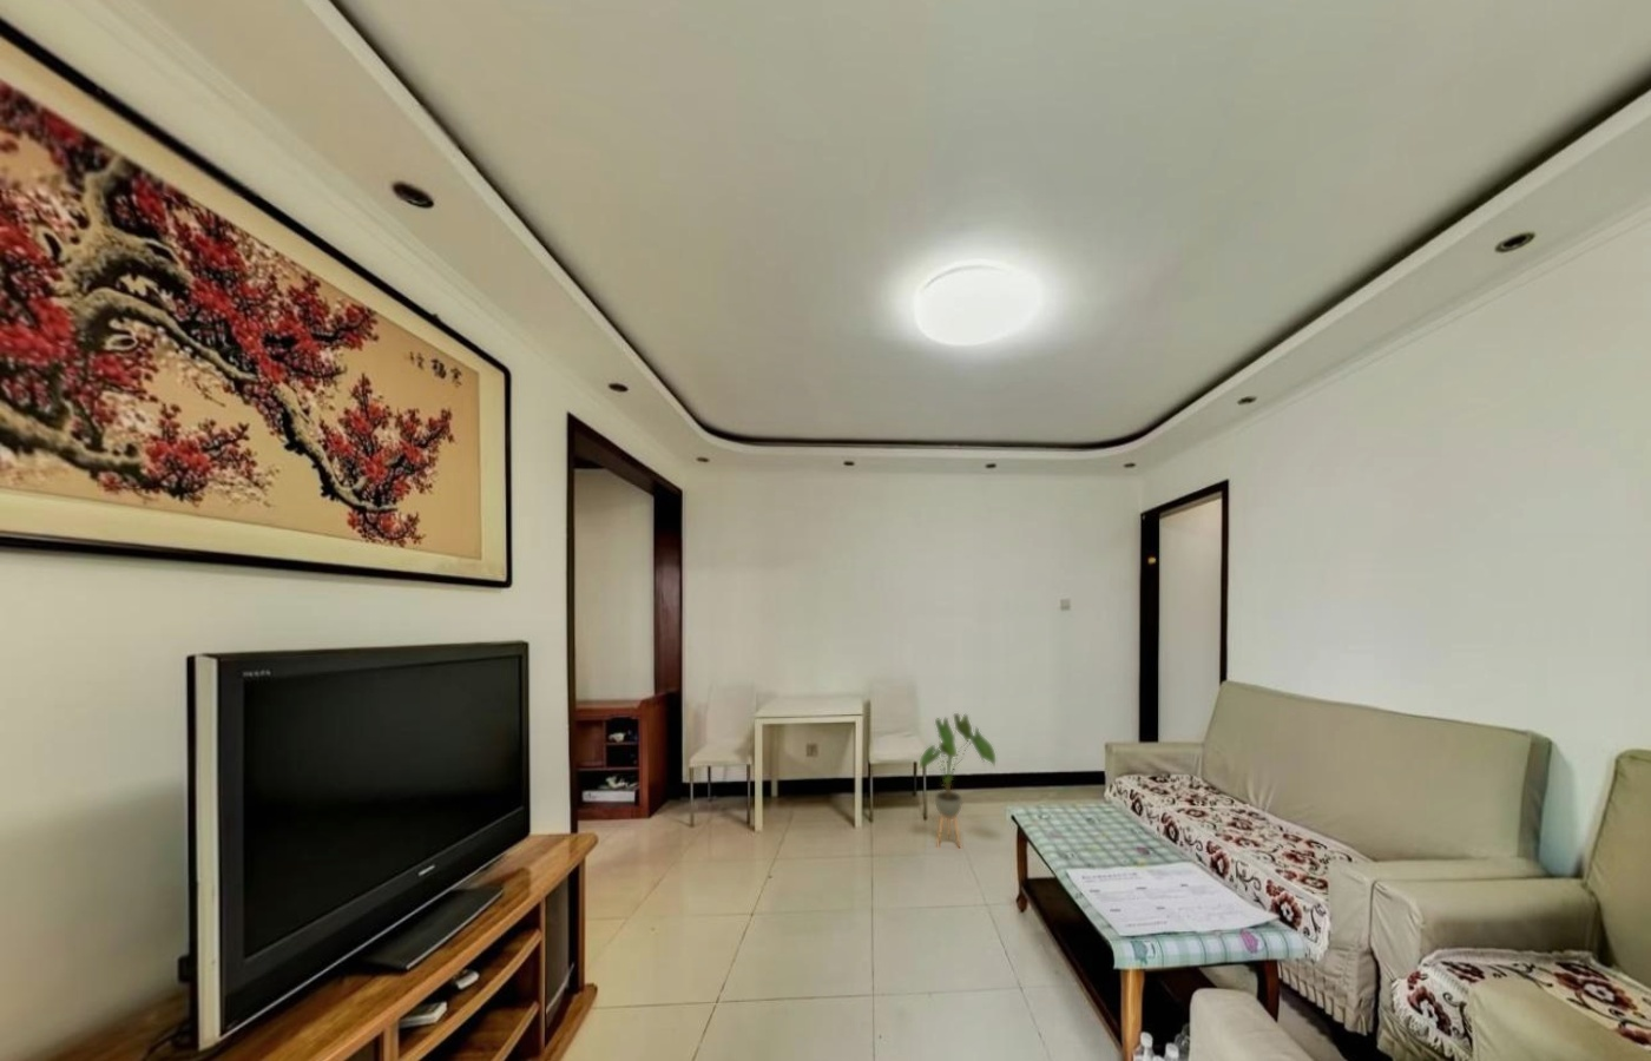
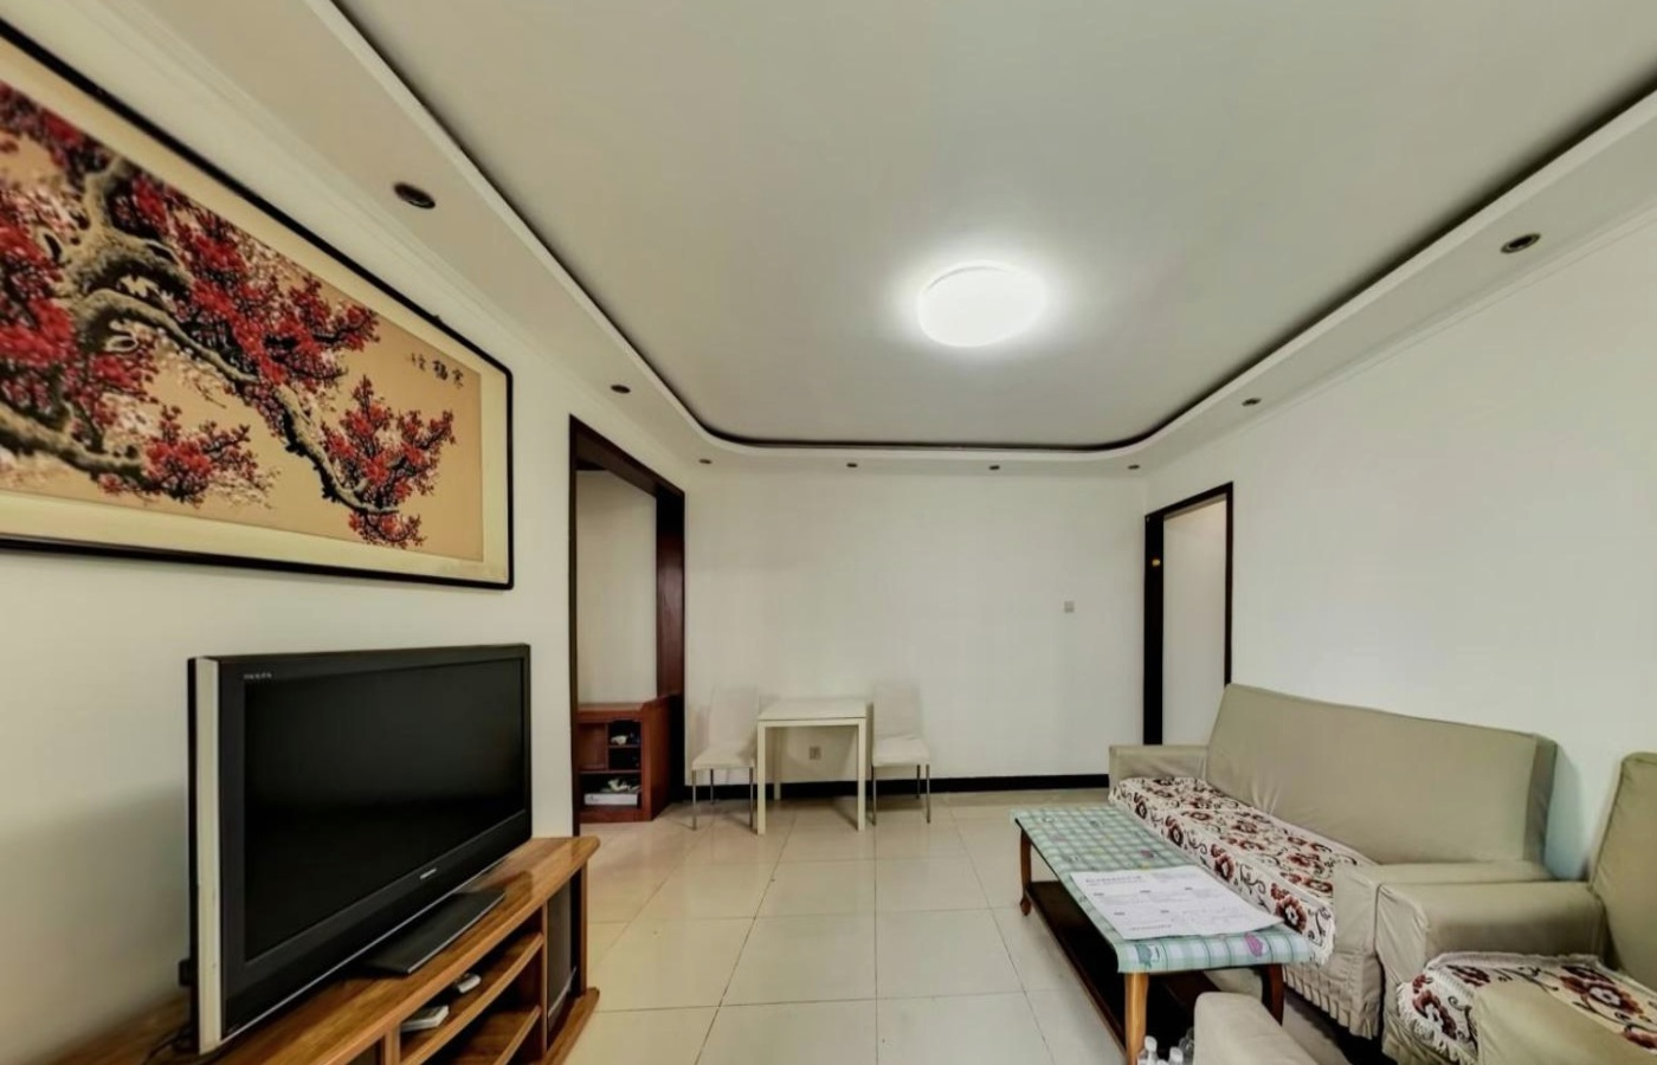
- house plant [916,712,996,850]
